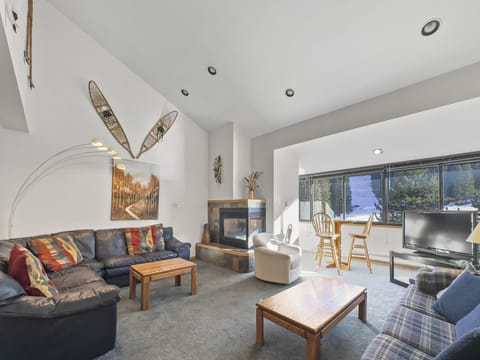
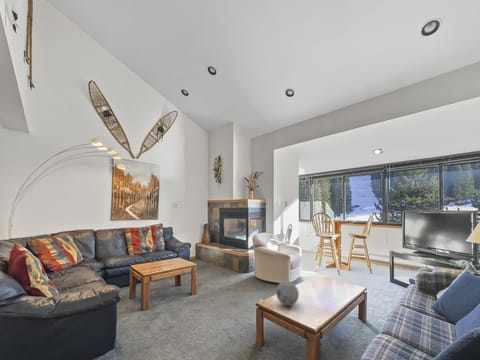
+ decorative orb [275,280,300,307]
